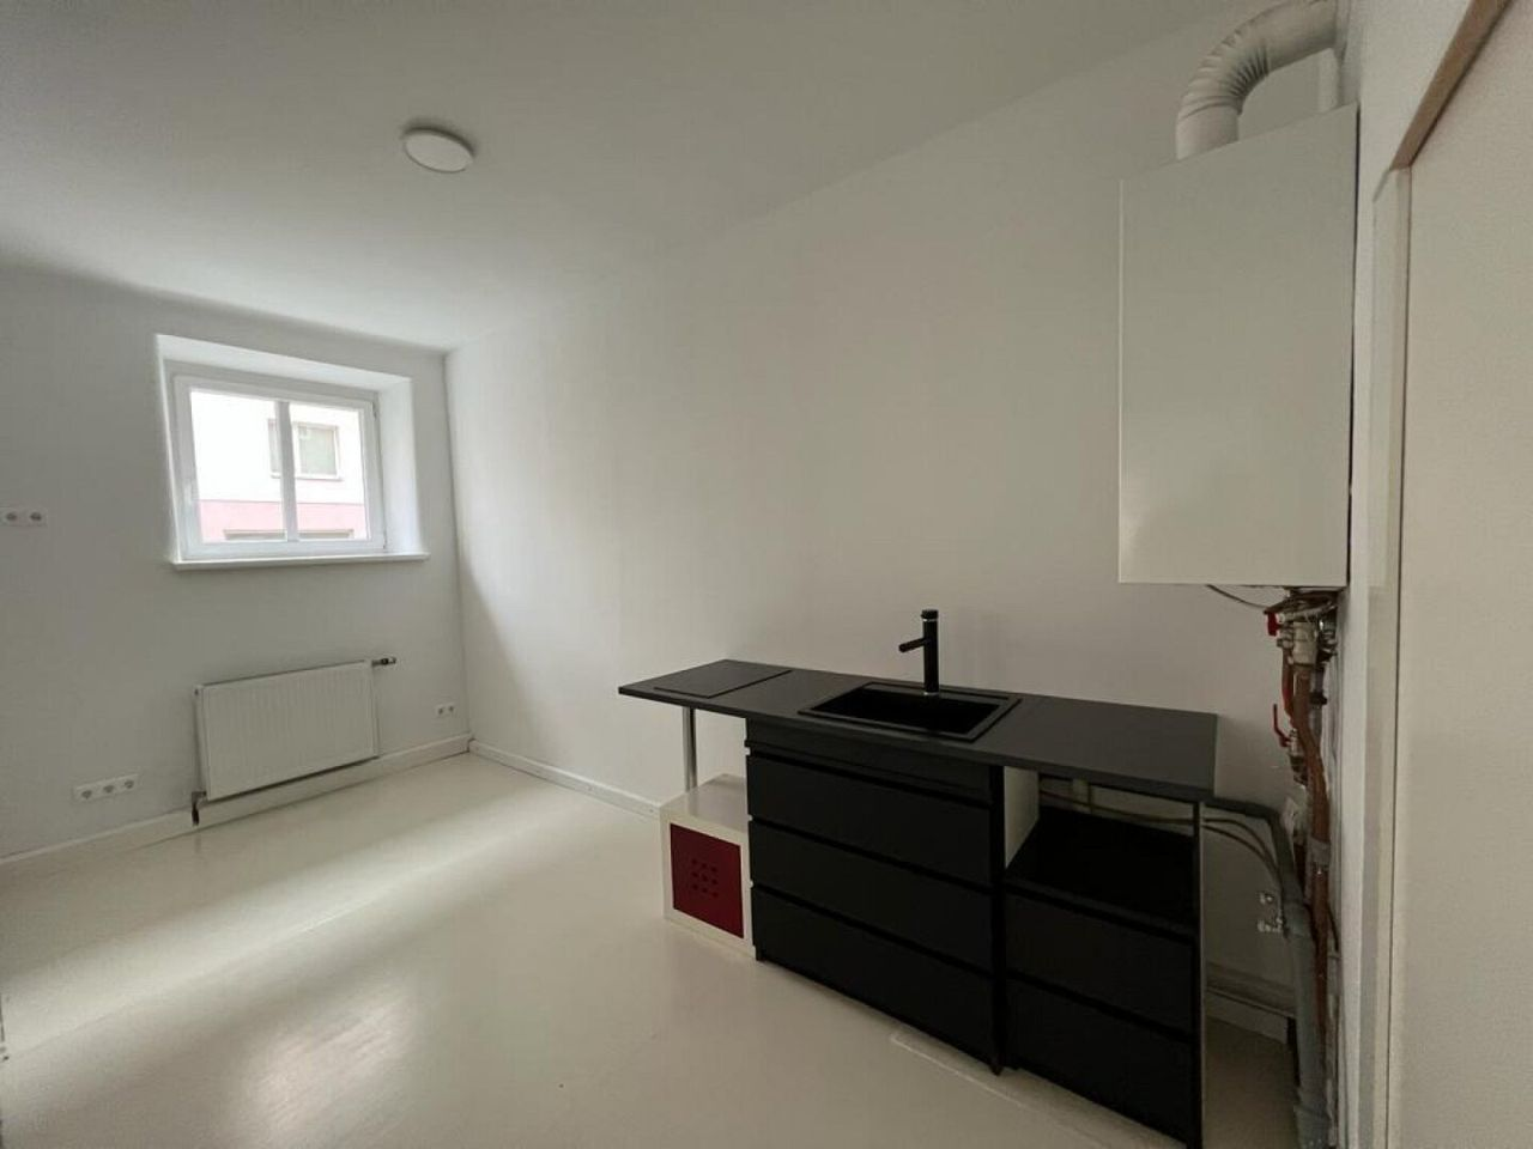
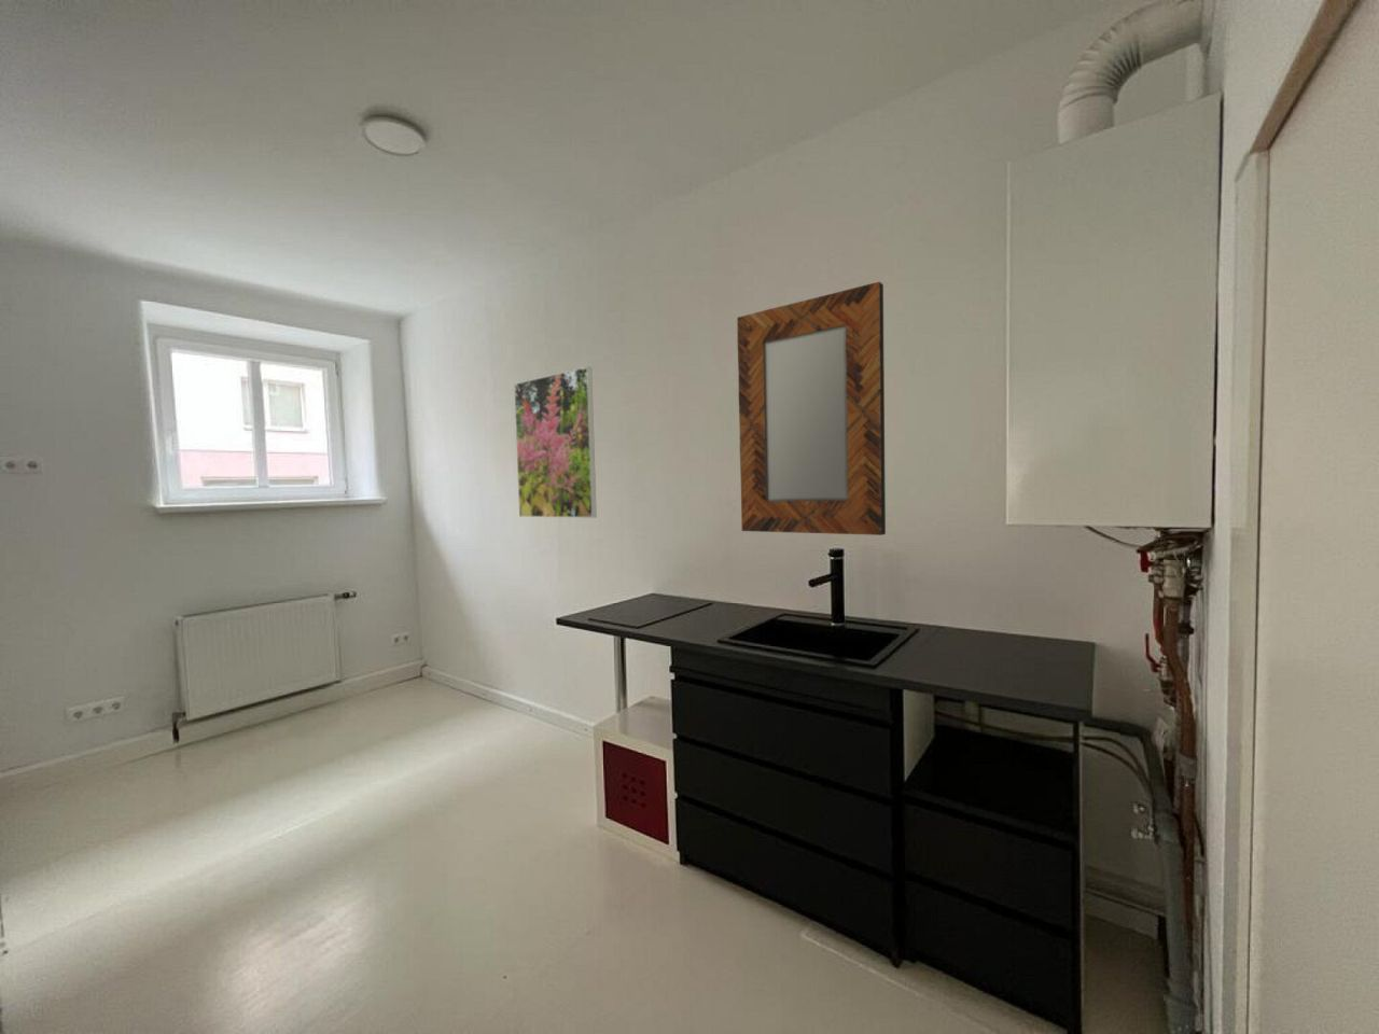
+ home mirror [736,281,887,537]
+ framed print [513,366,598,519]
